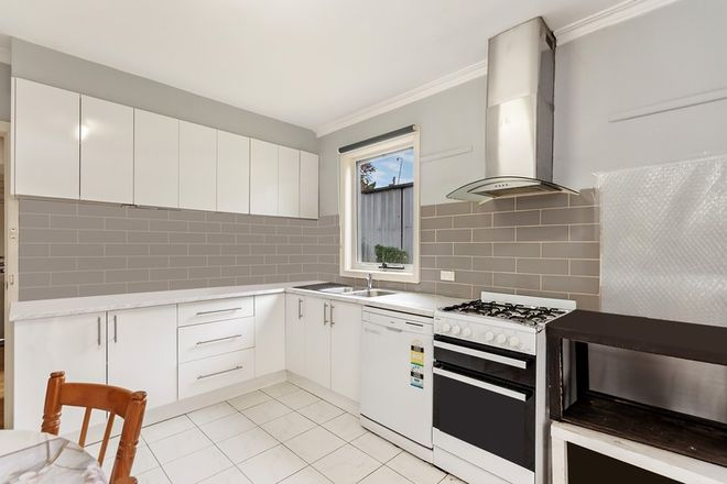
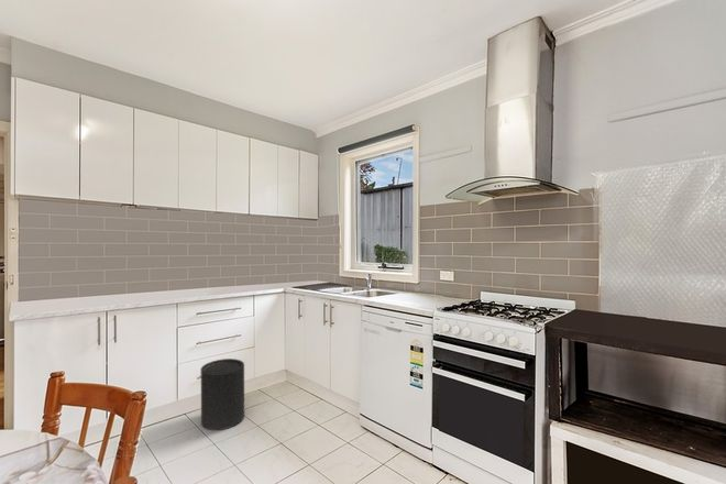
+ trash can [200,358,245,431]
